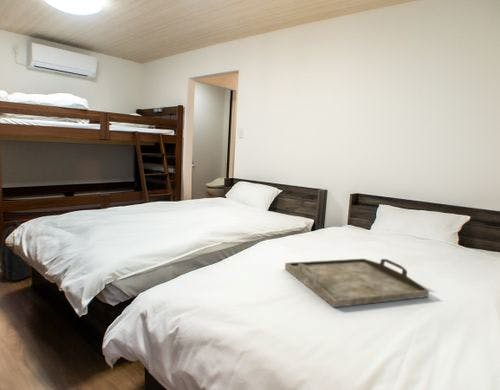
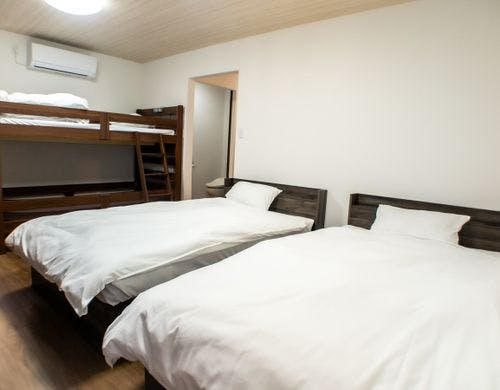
- backpack [0,221,32,282]
- serving tray [284,258,430,308]
